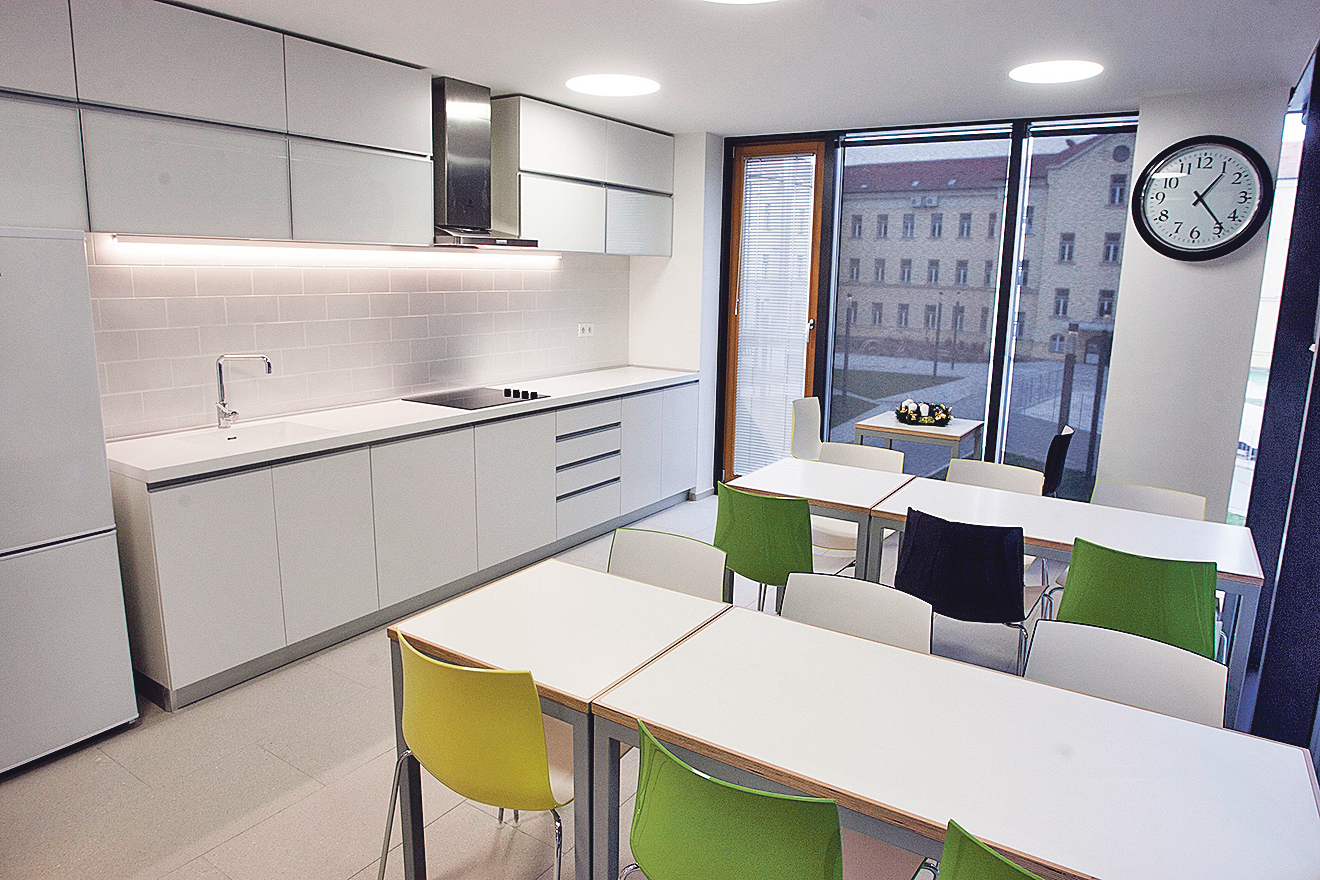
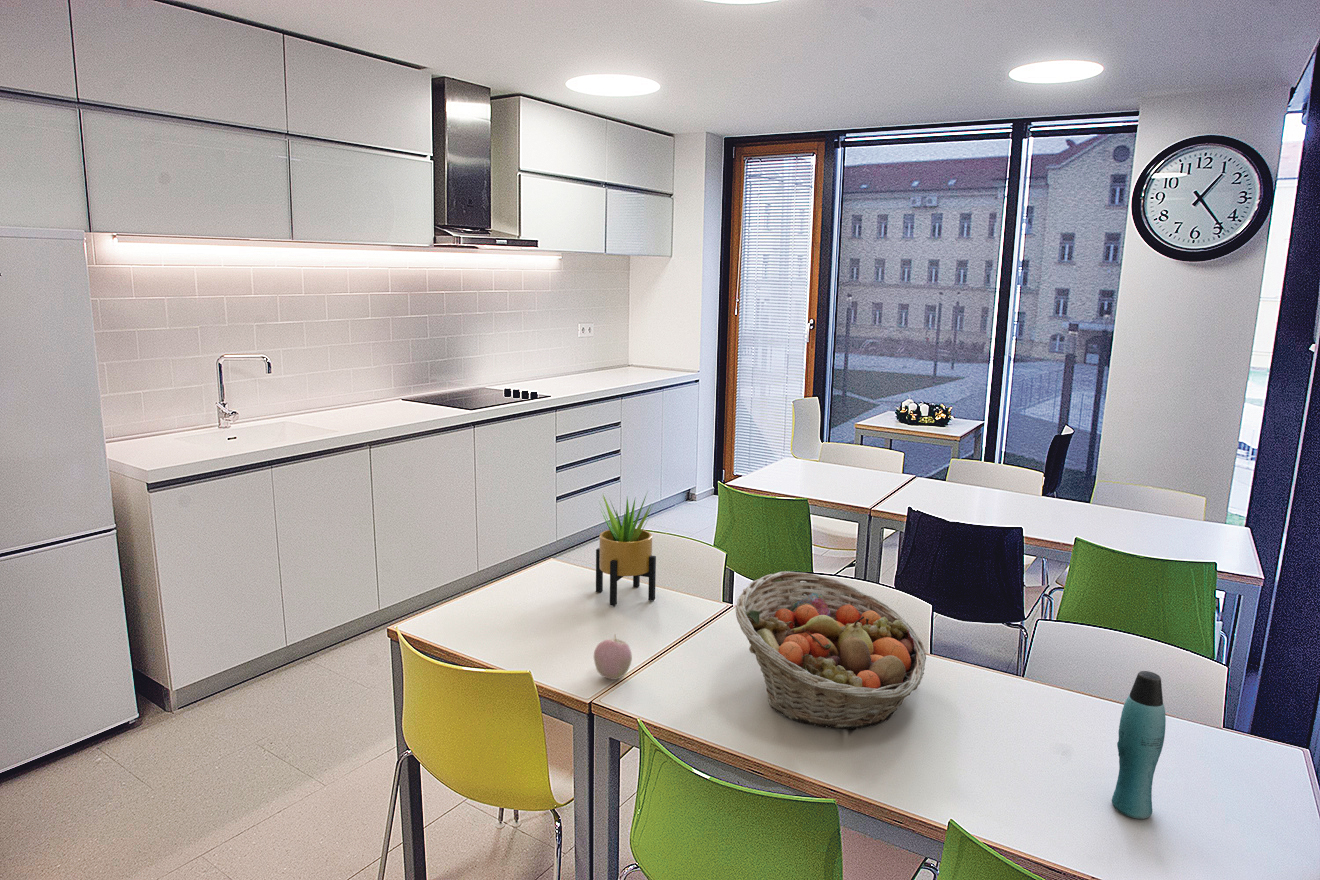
+ apple [593,634,633,681]
+ bottle [1111,670,1167,820]
+ fruit basket [735,570,927,730]
+ potted plant [595,490,658,607]
